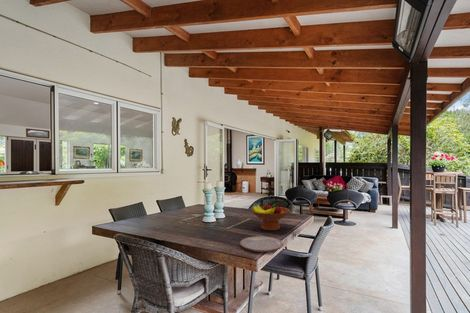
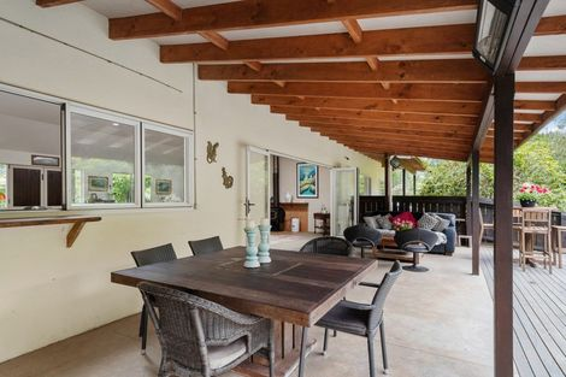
- fruit bowl [250,203,291,231]
- plate [239,235,284,253]
